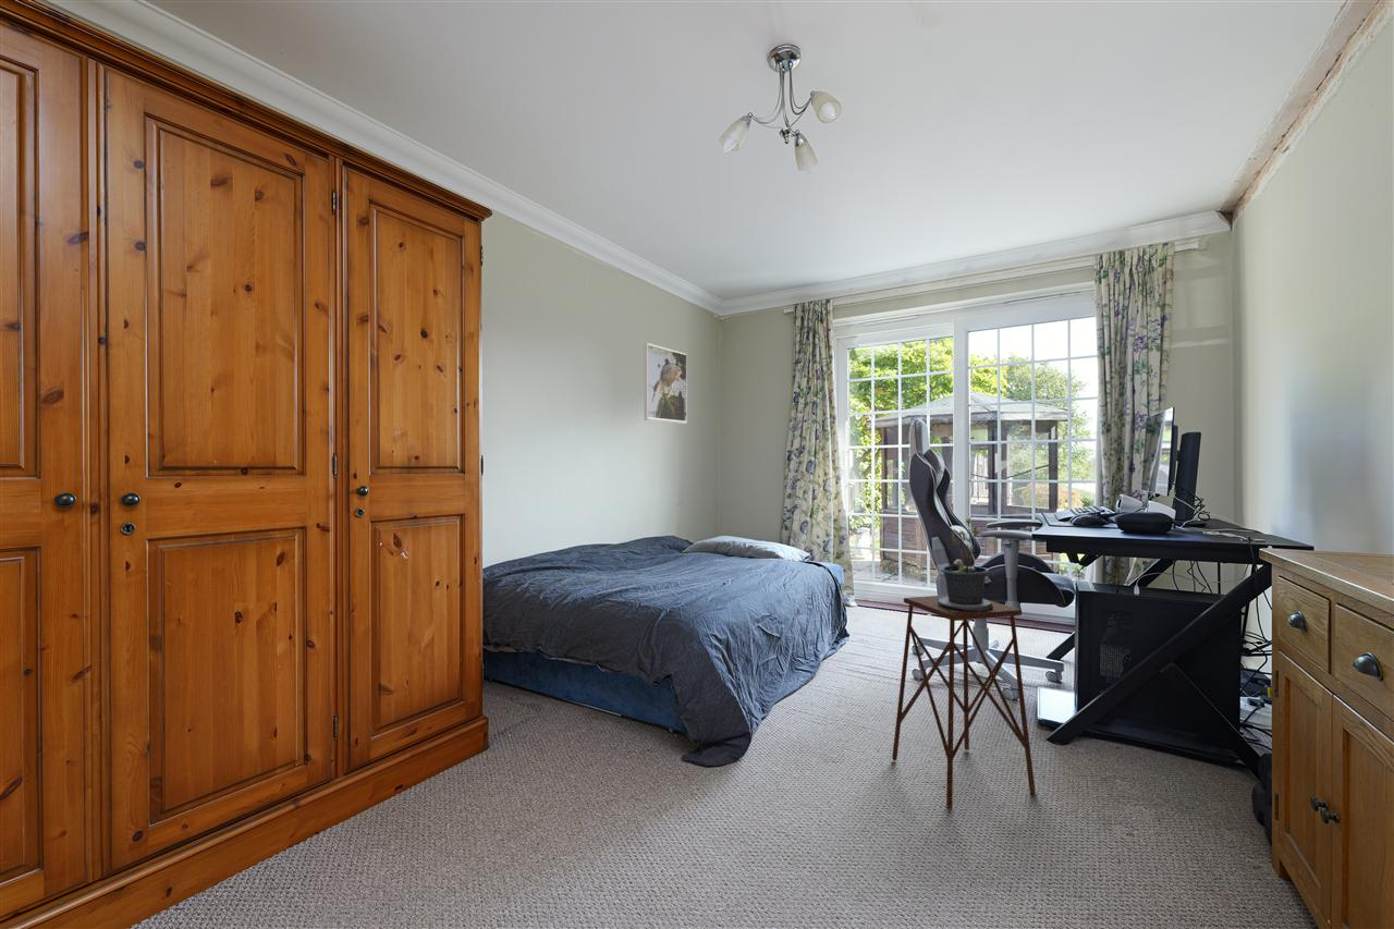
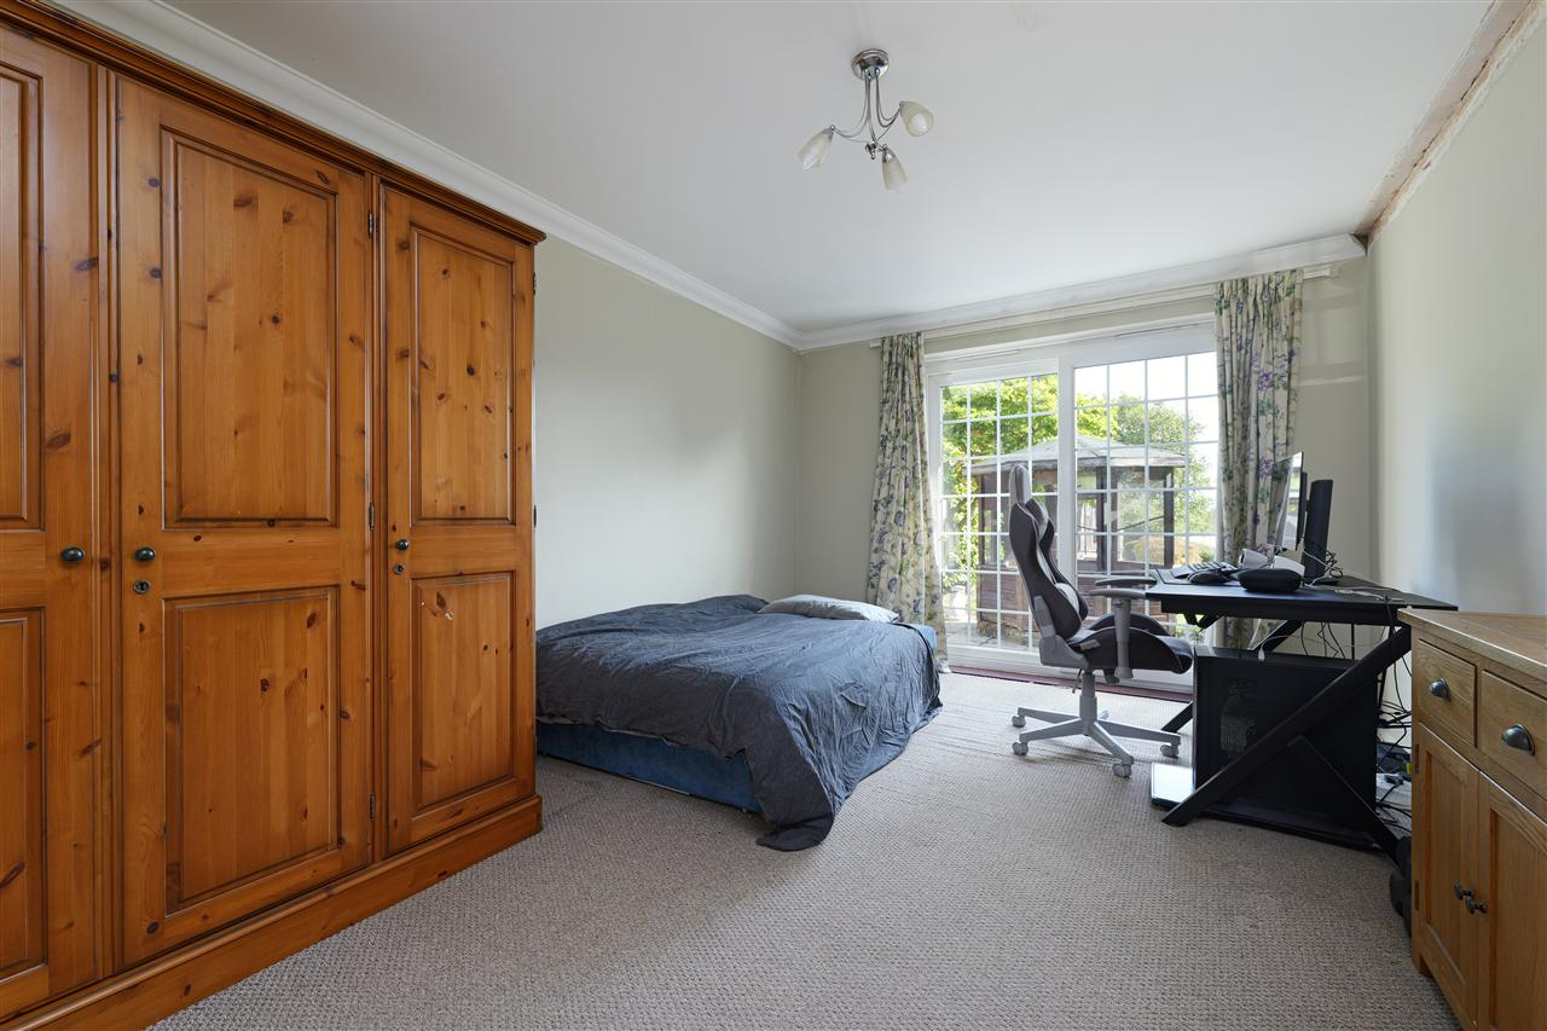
- potted plant [938,518,993,612]
- side table [891,594,1037,809]
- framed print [643,342,688,425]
